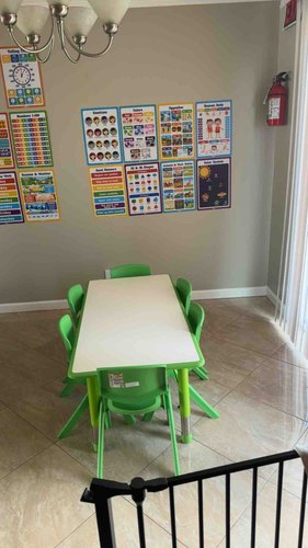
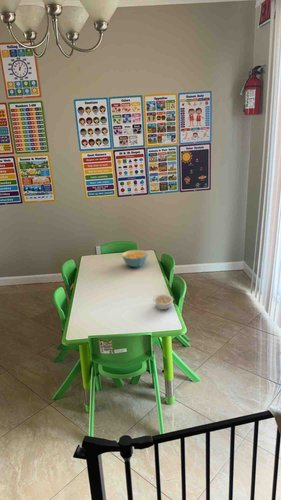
+ cereal bowl [121,249,149,268]
+ legume [152,293,174,311]
